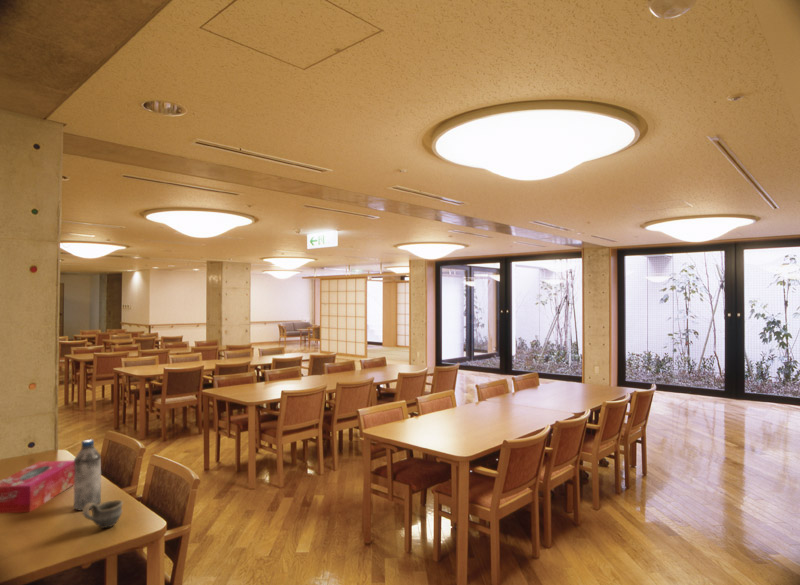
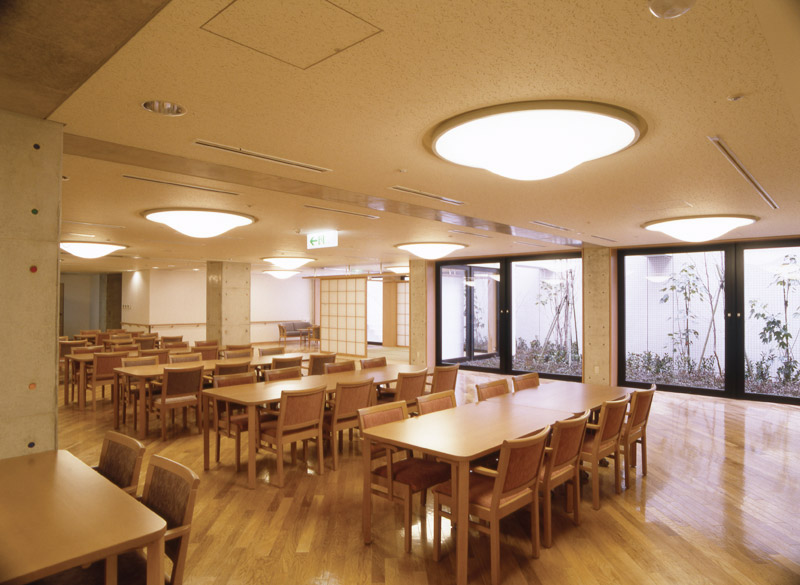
- water bottle [73,438,102,512]
- tissue box [0,459,74,515]
- cup [81,499,124,529]
